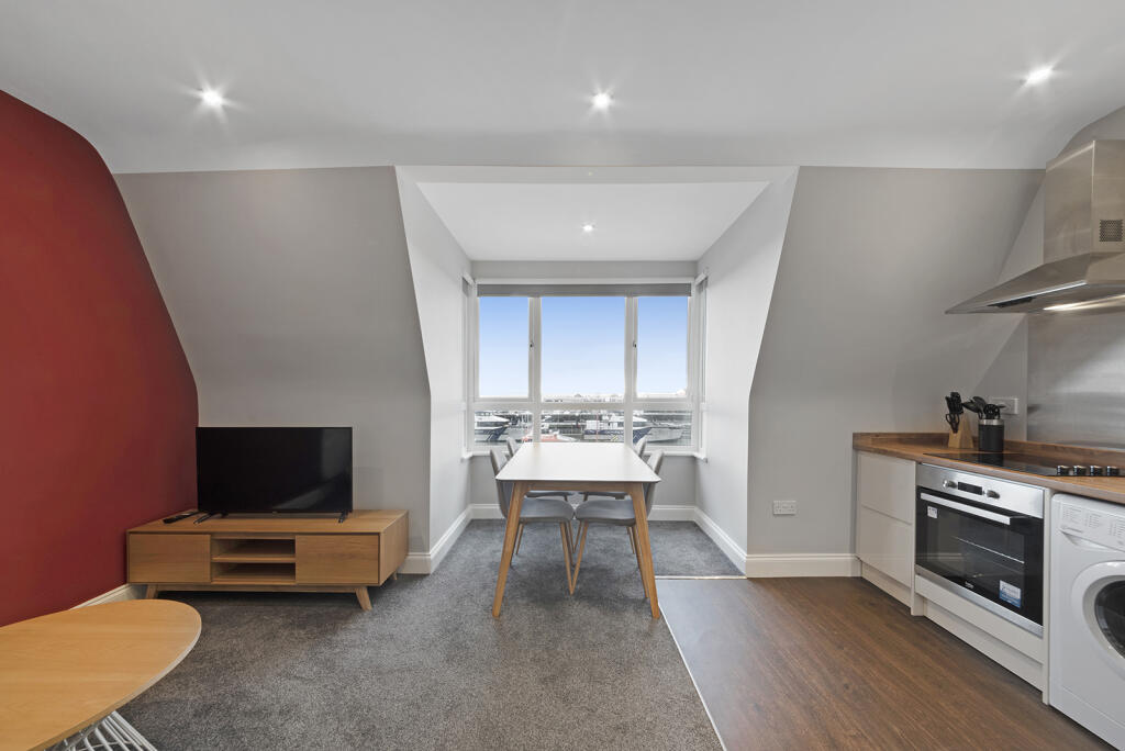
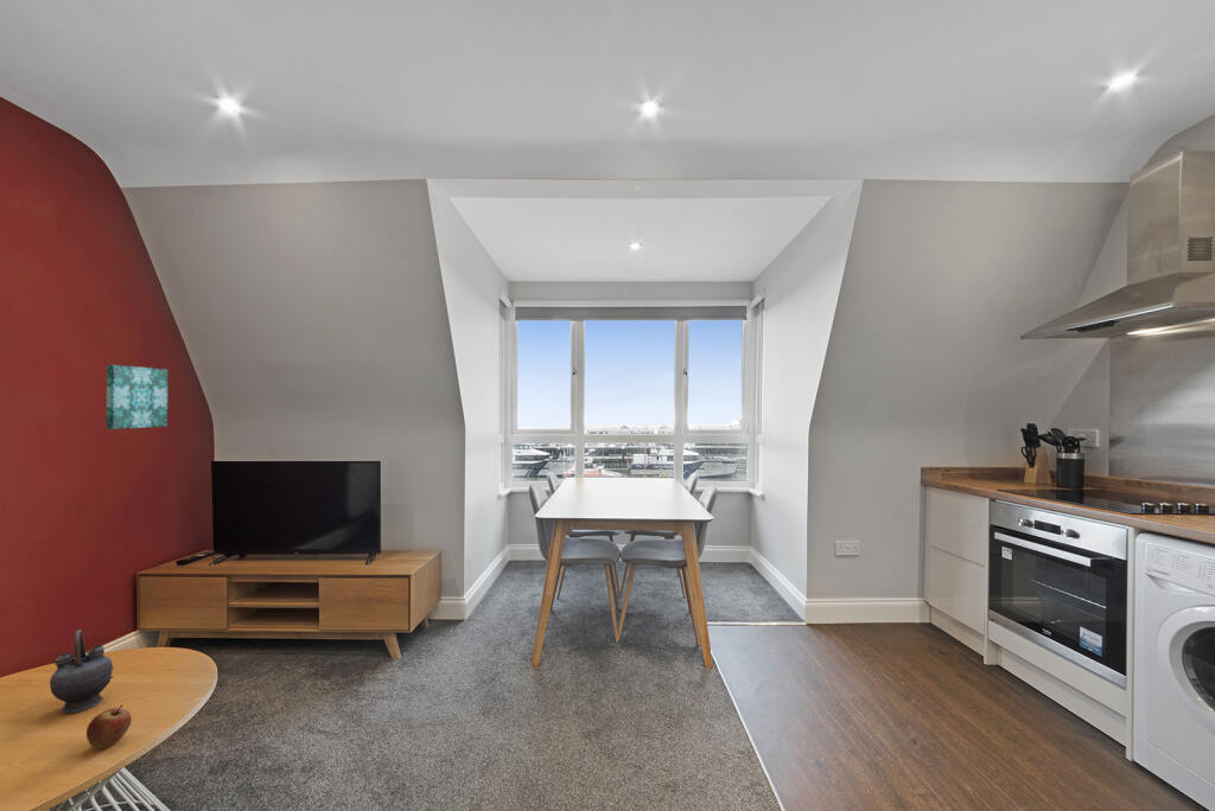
+ teapot [49,628,115,714]
+ apple [85,704,133,749]
+ wall art [106,364,168,430]
